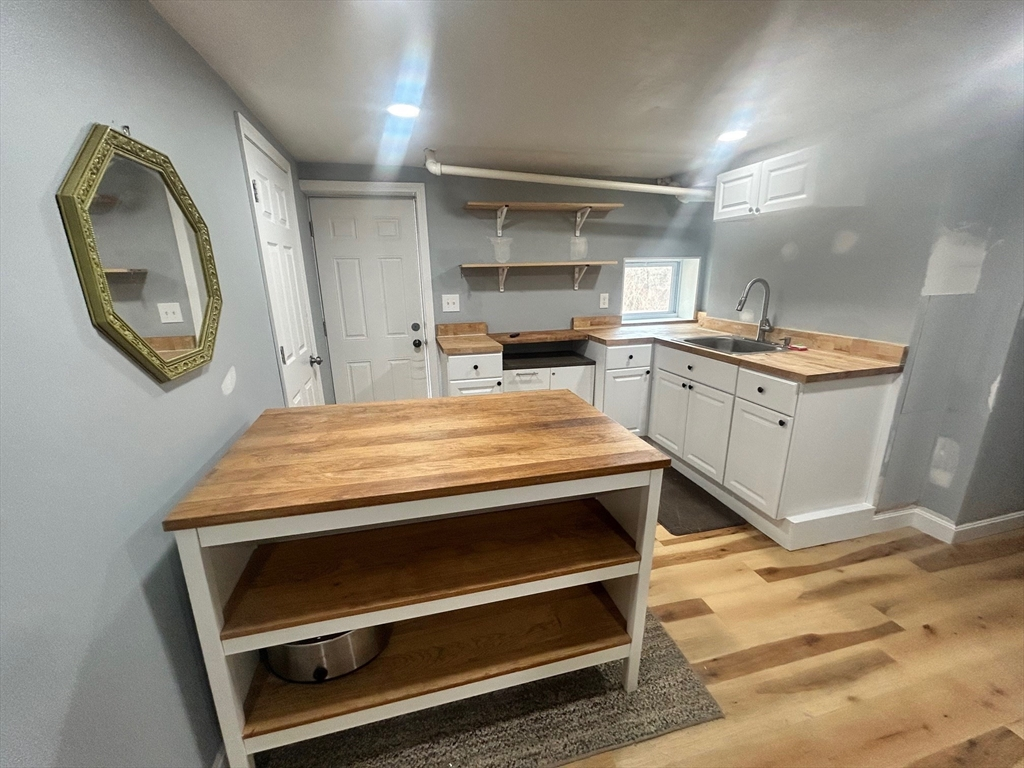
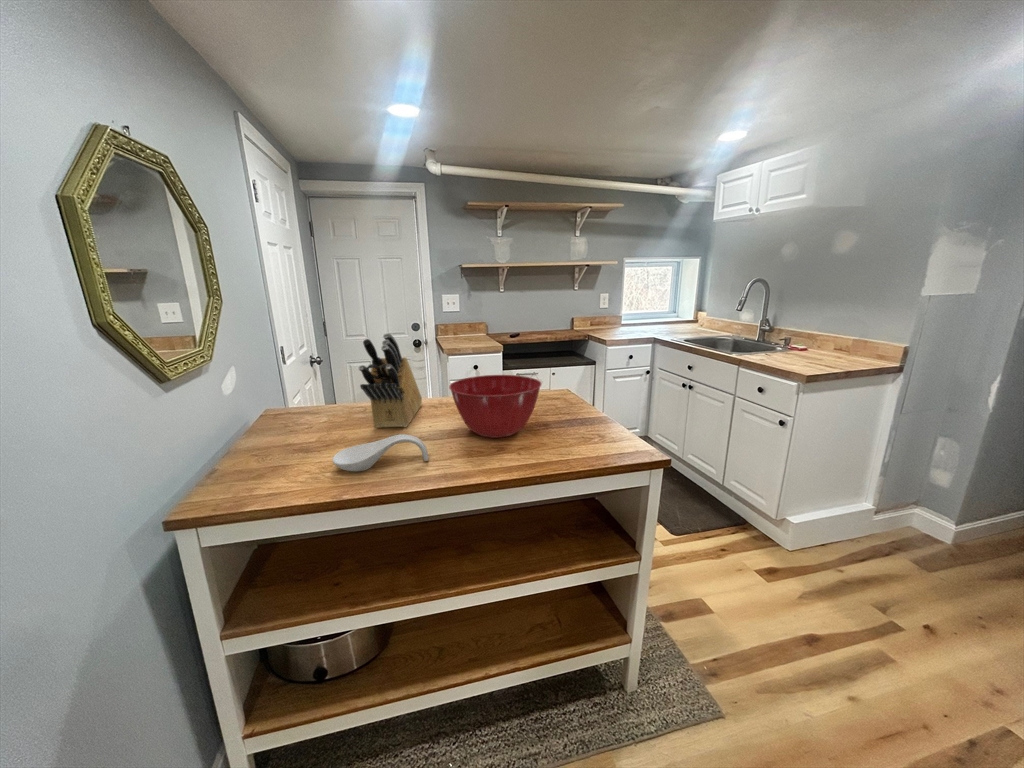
+ knife block [358,332,423,429]
+ spoon rest [331,433,429,472]
+ mixing bowl [448,374,543,439]
